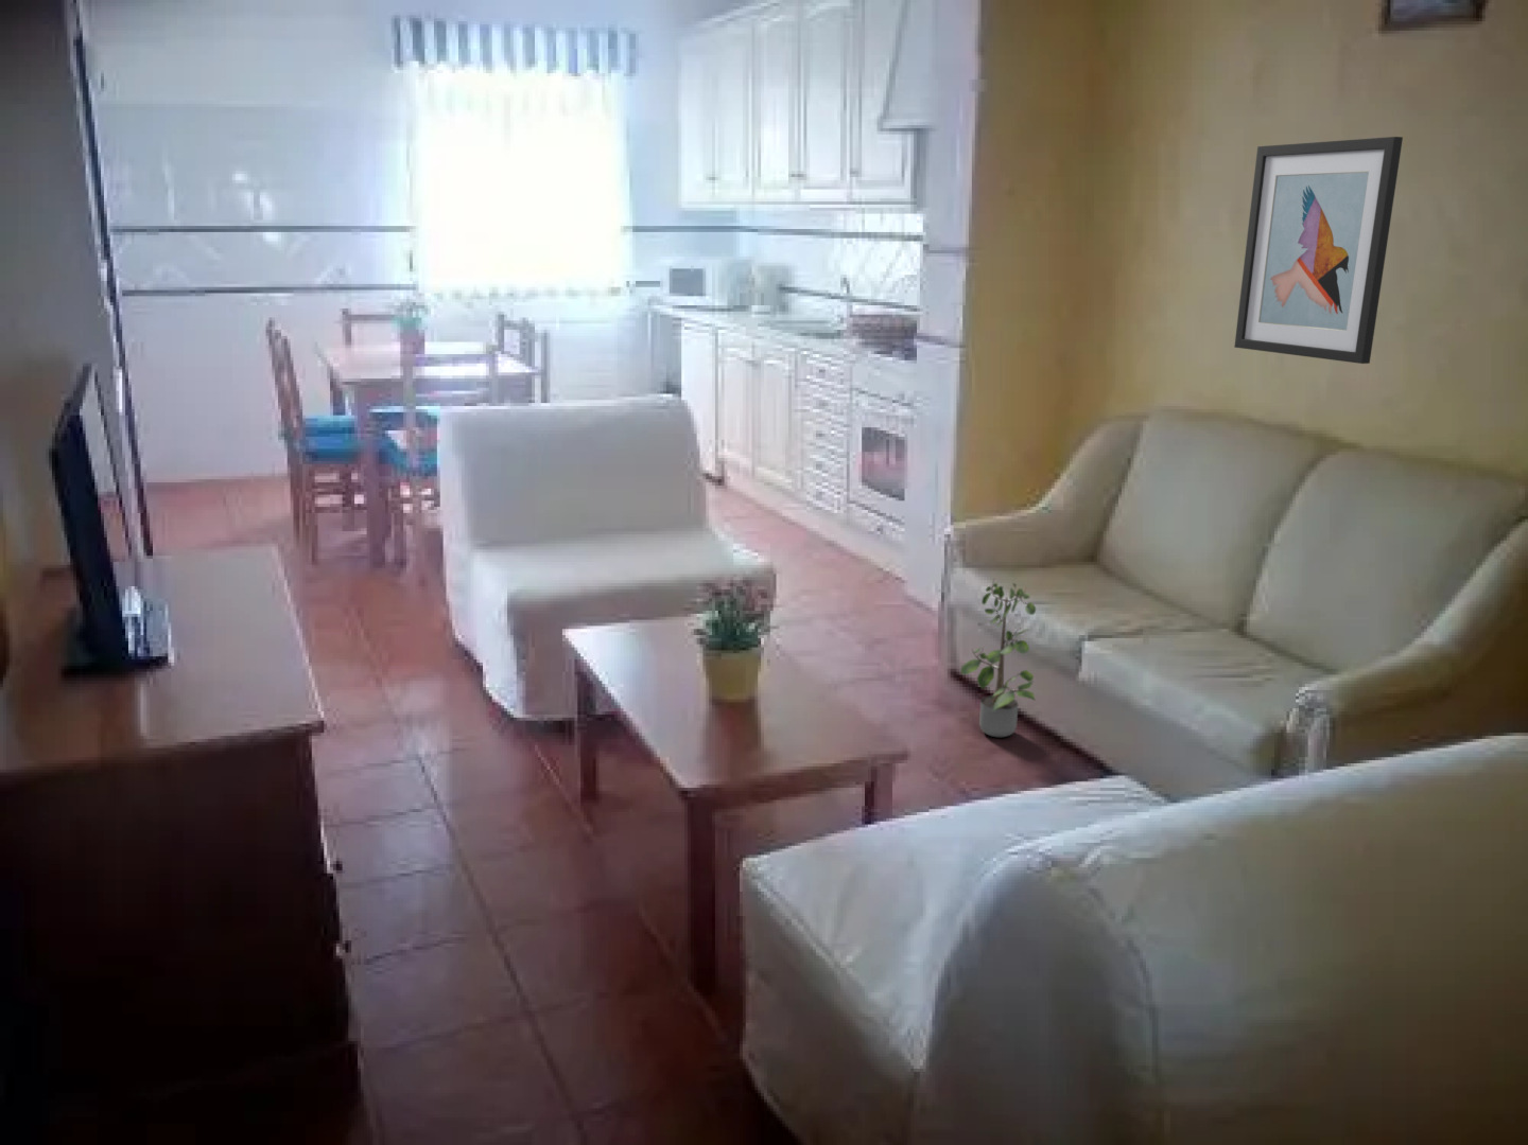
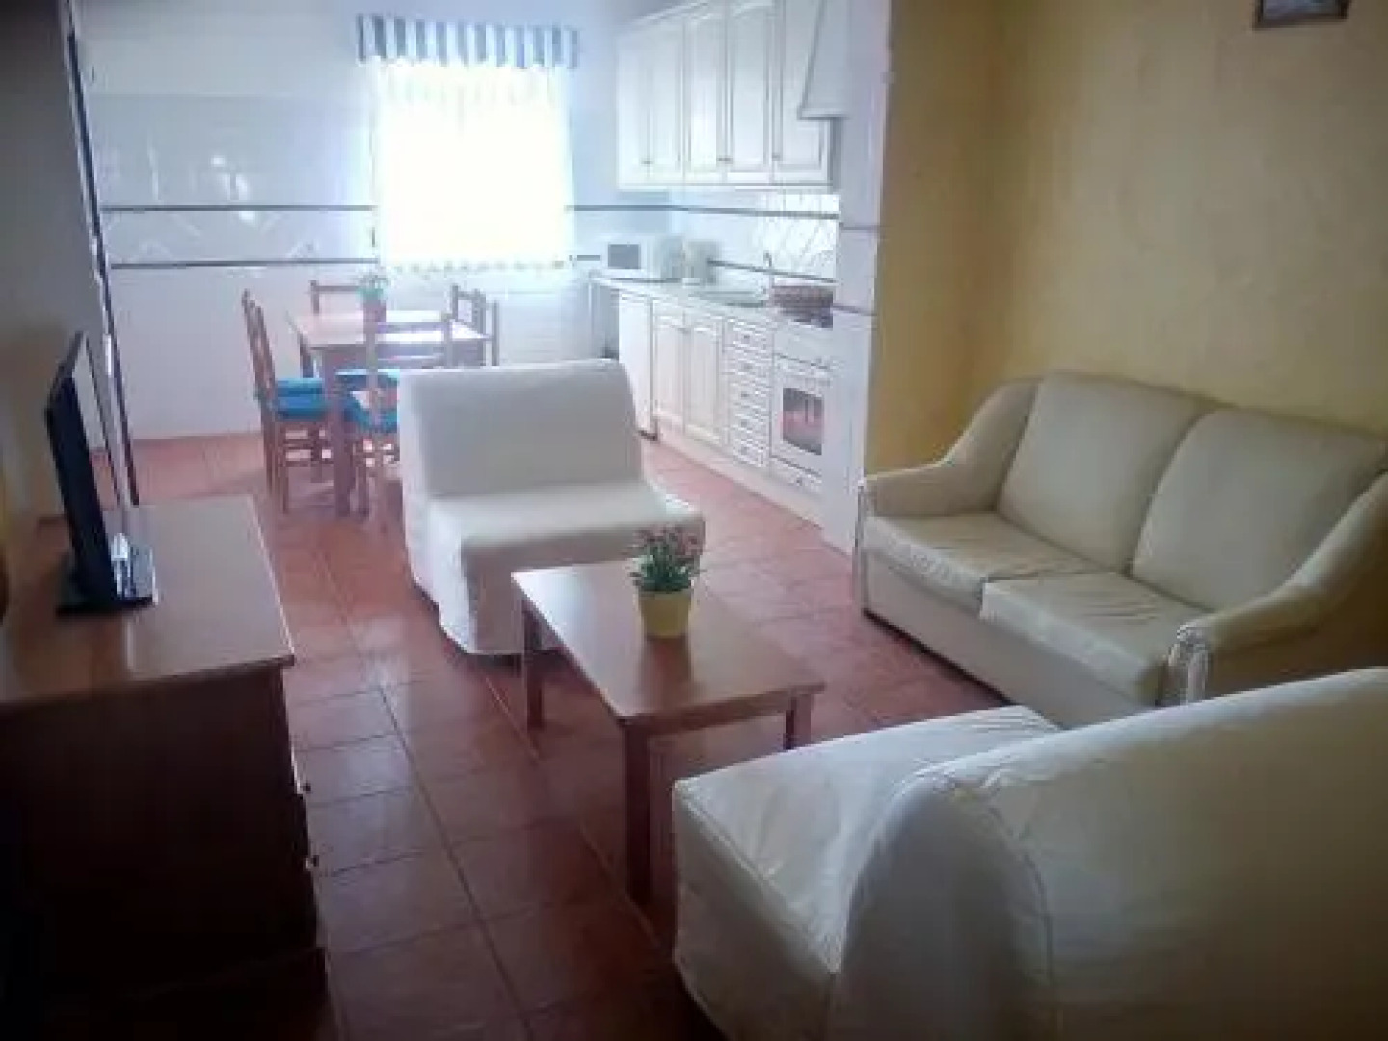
- potted plant [959,577,1037,738]
- wall art [1233,136,1404,364]
